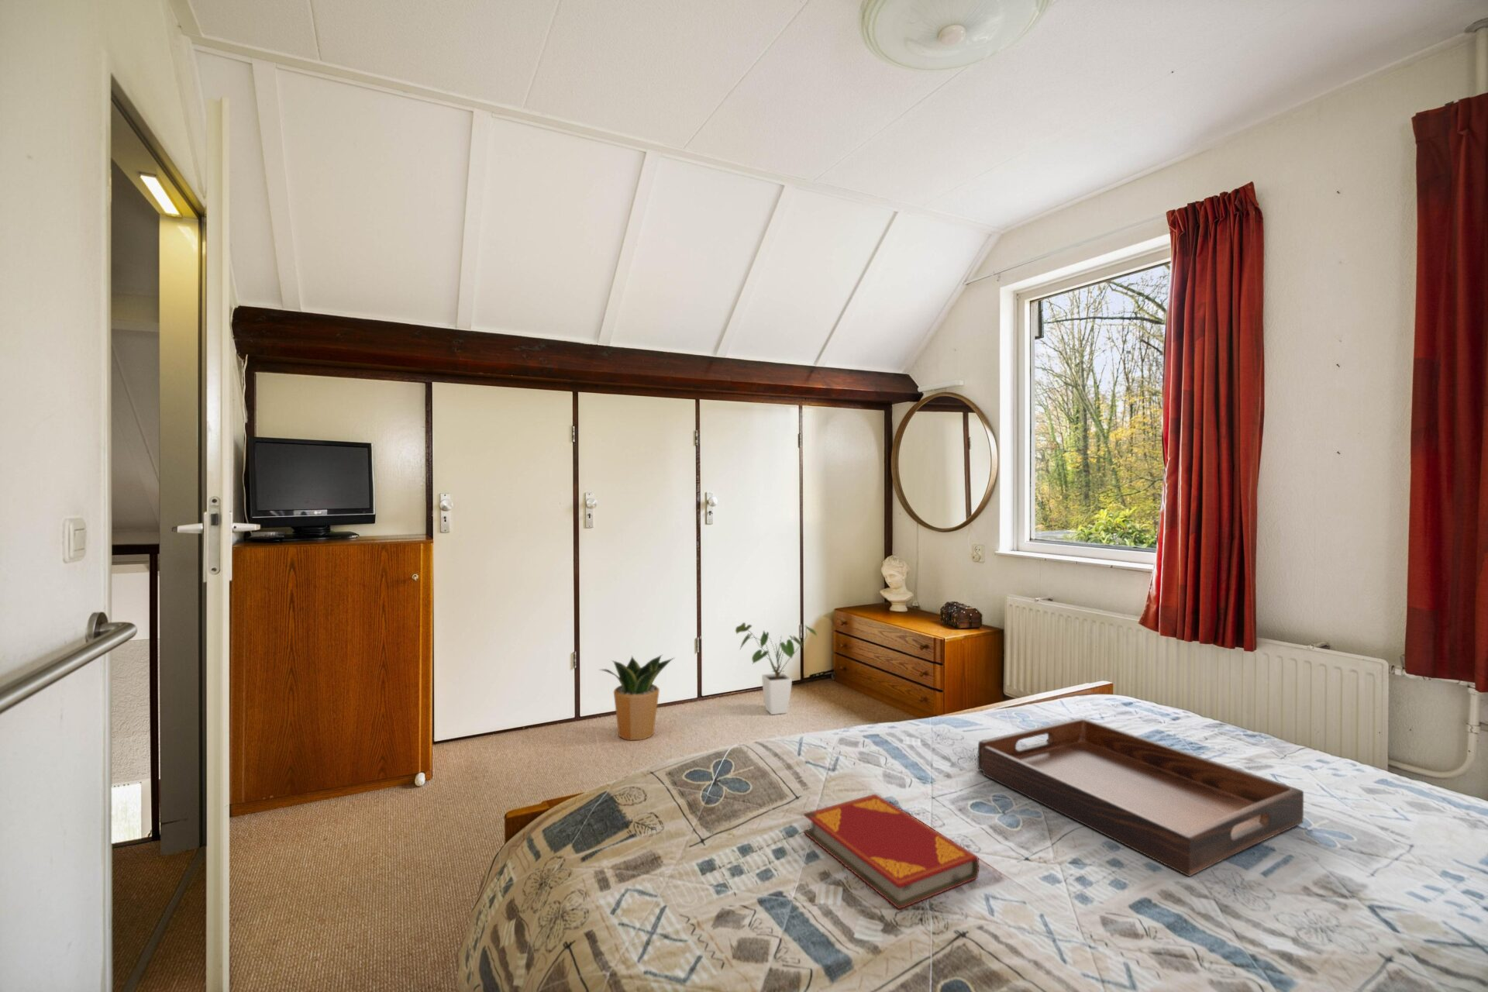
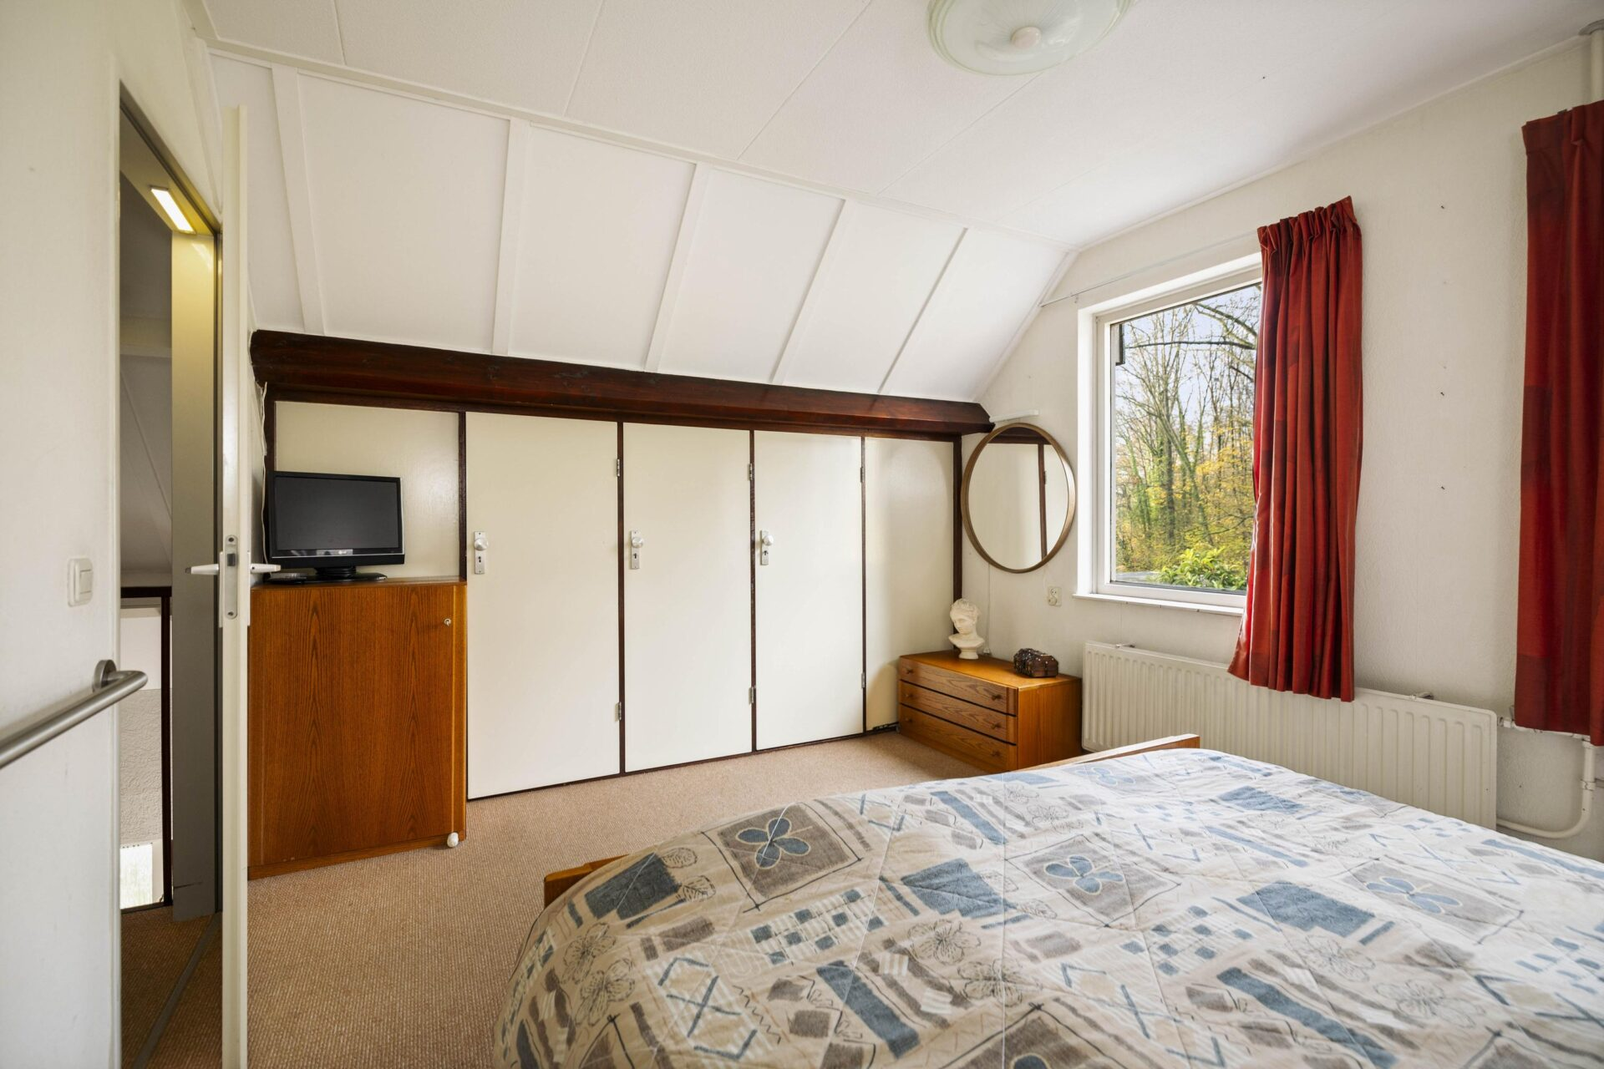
- serving tray [976,717,1304,877]
- house plant [735,621,817,715]
- potted plant [598,653,675,741]
- hardback book [803,794,981,910]
